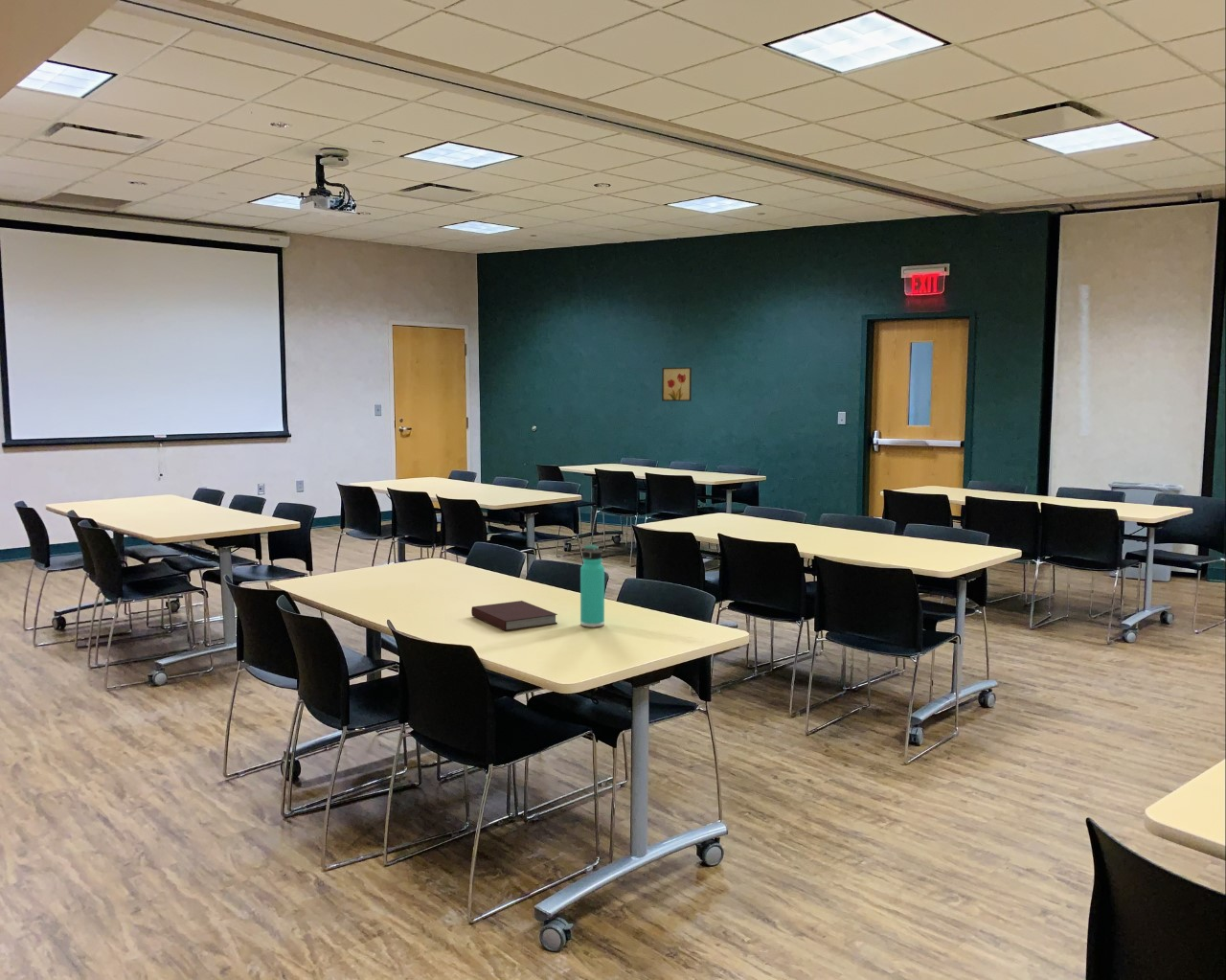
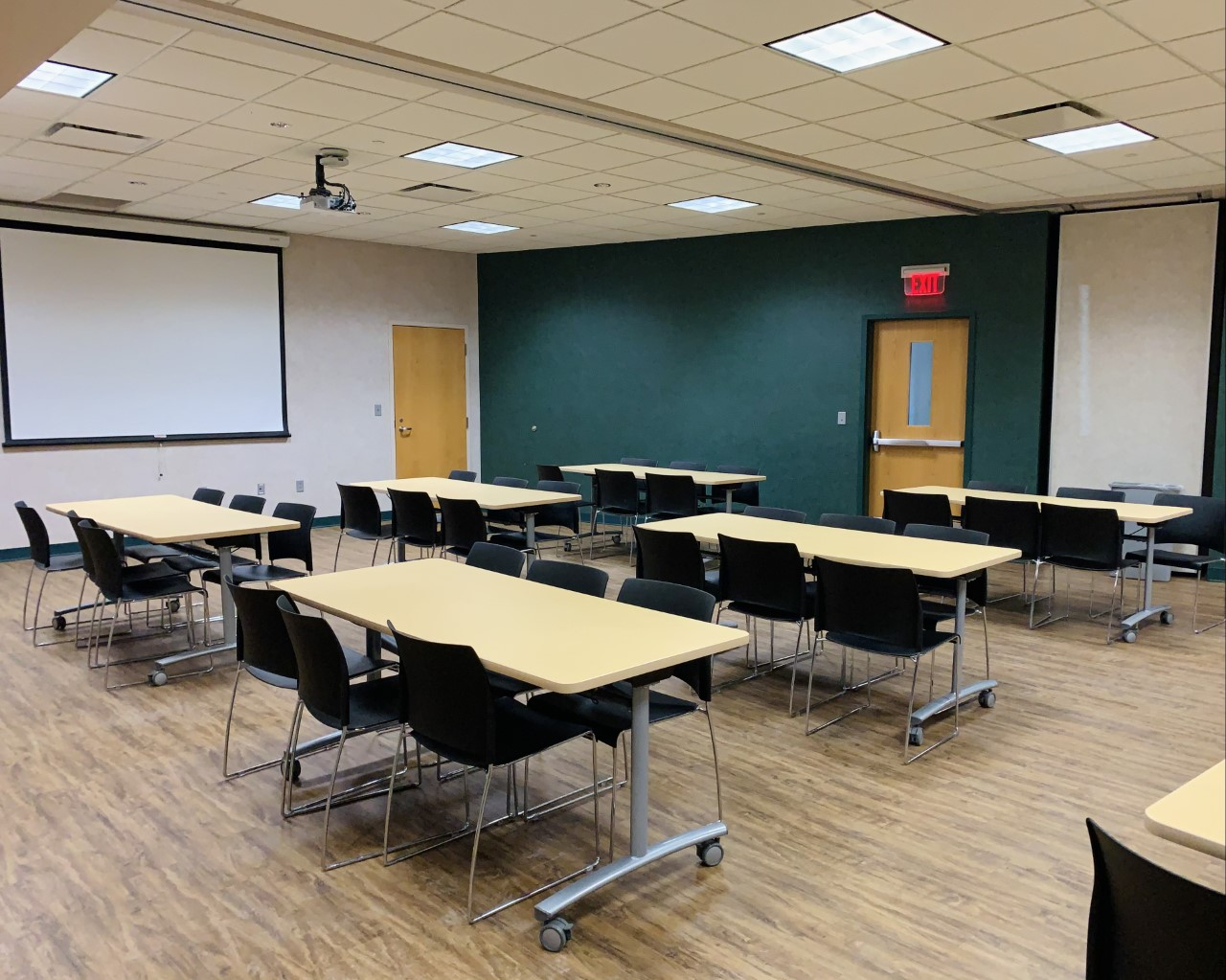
- wall art [661,367,692,402]
- thermos bottle [579,543,605,628]
- notebook [470,600,558,631]
